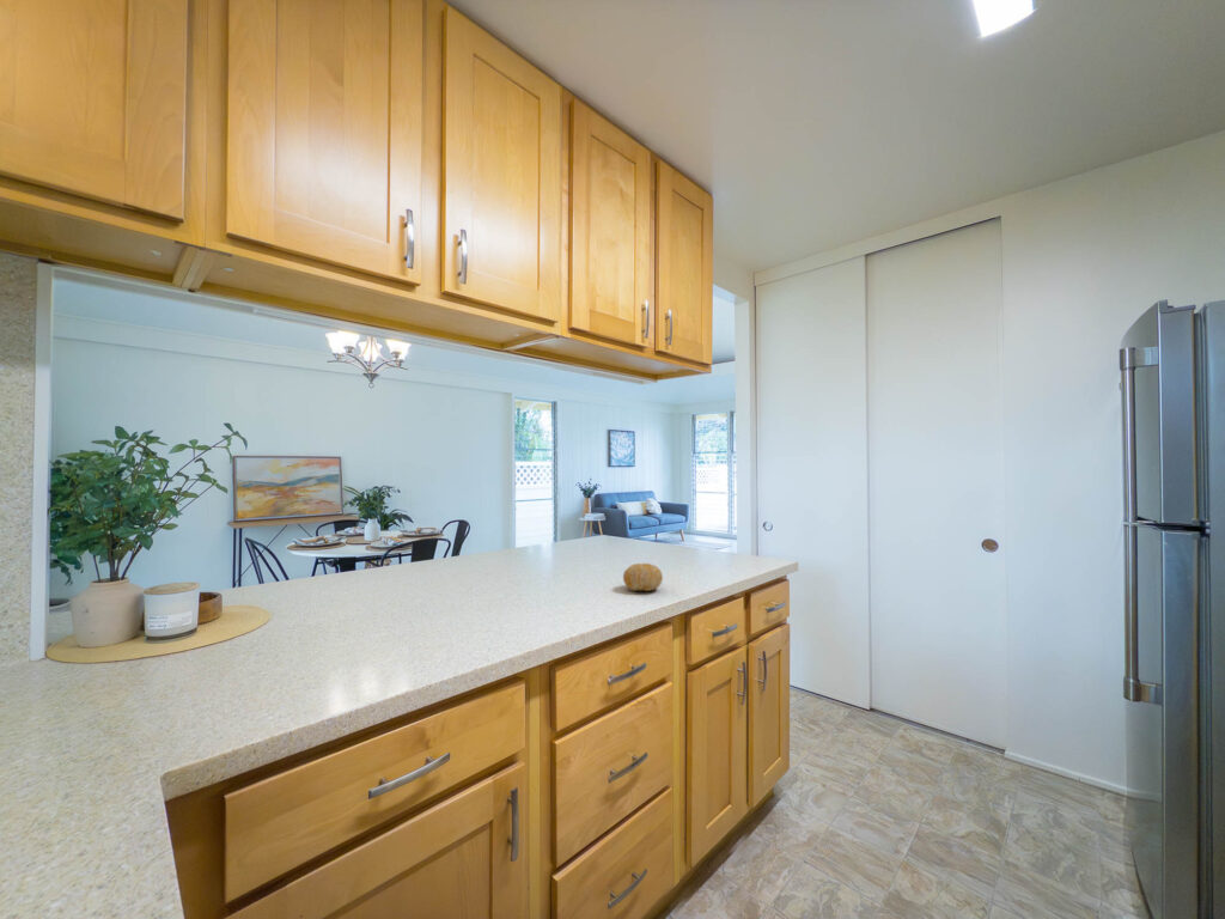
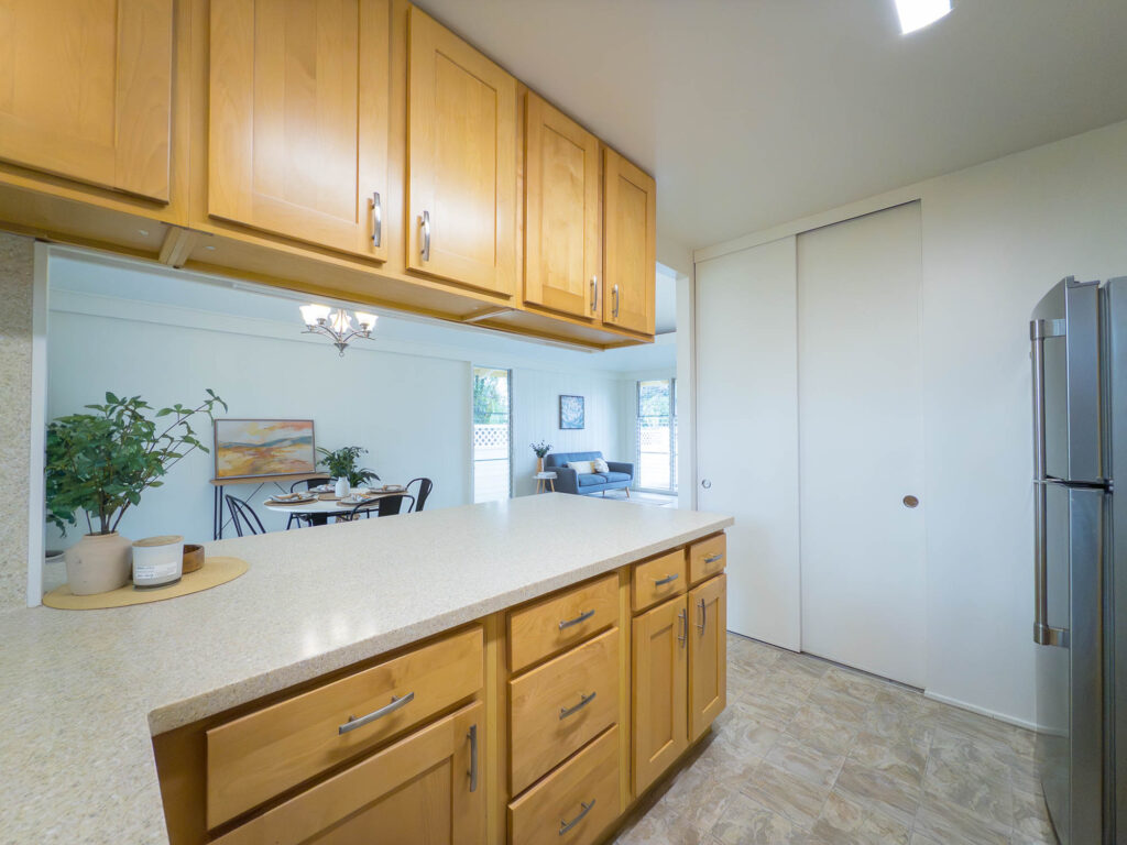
- fruit [622,562,664,592]
